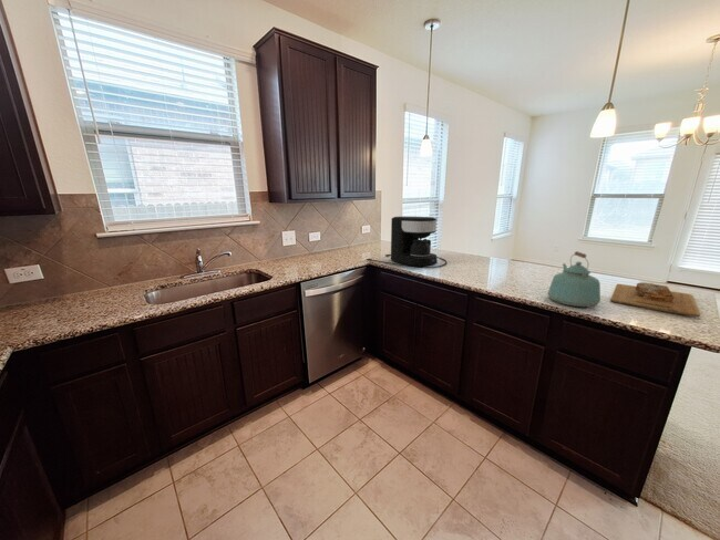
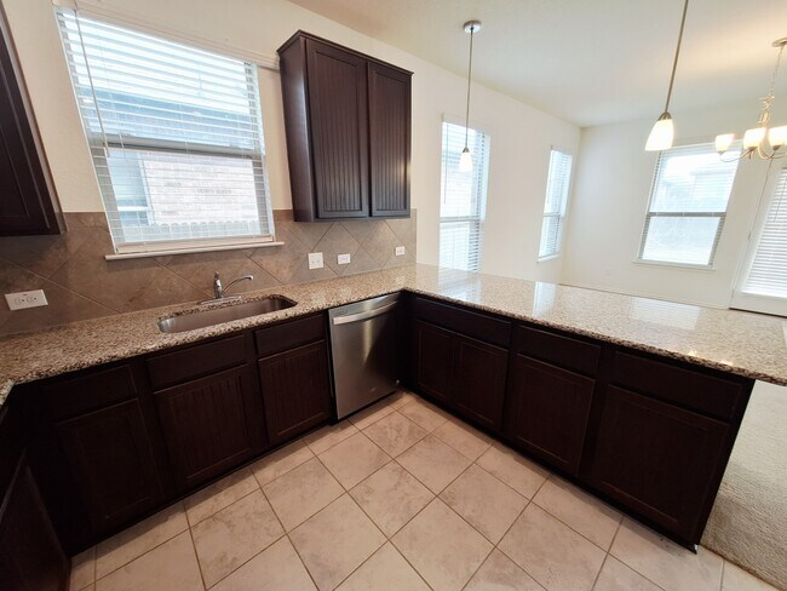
- cutting board [609,281,701,318]
- kettle [547,250,601,308]
- coffee maker [364,216,448,269]
